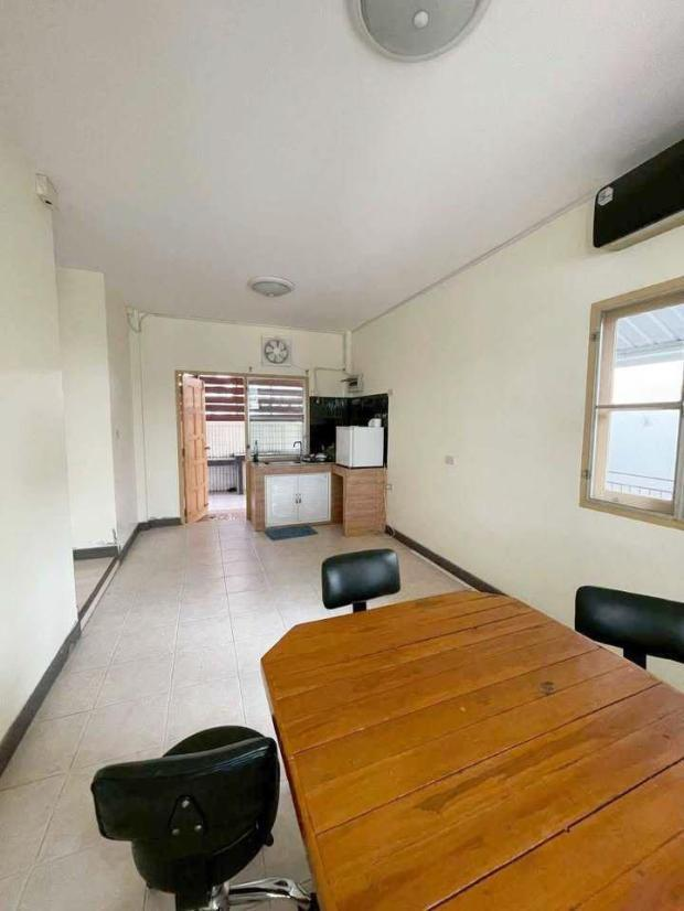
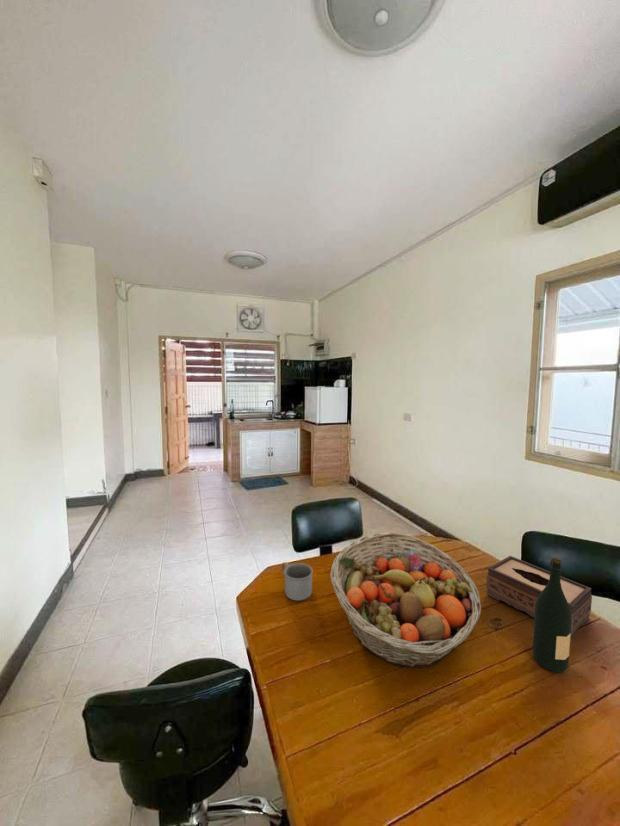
+ wine bottle [532,555,572,674]
+ tissue box [485,555,593,638]
+ mug [281,561,314,602]
+ fruit basket [329,531,482,668]
